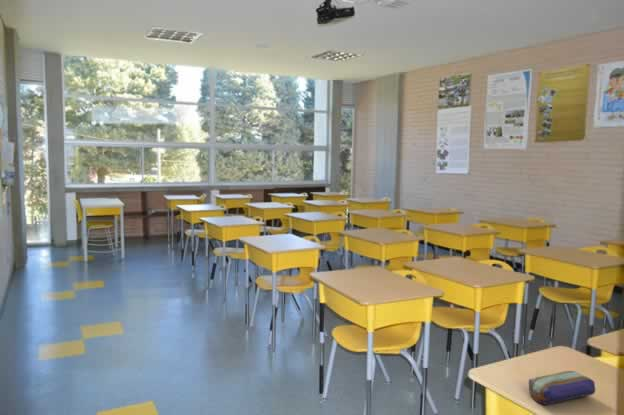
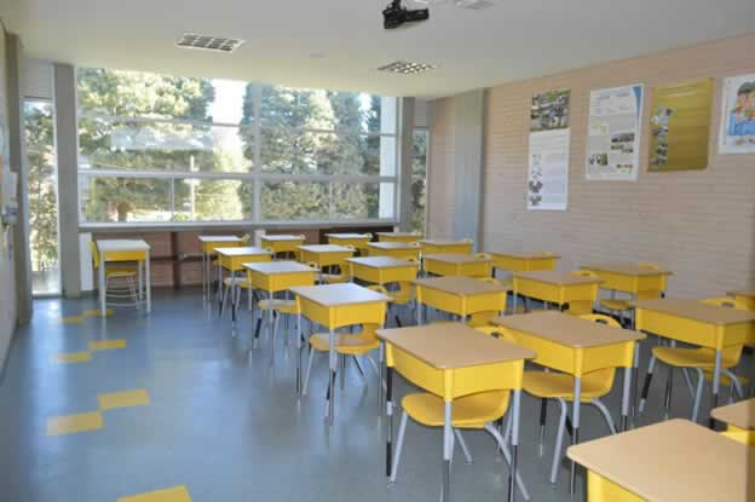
- pencil case [528,370,596,406]
